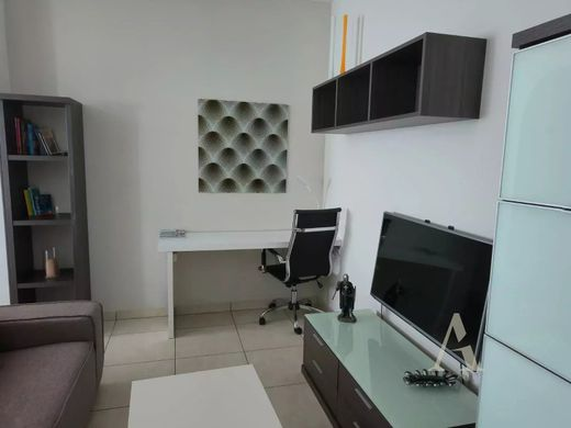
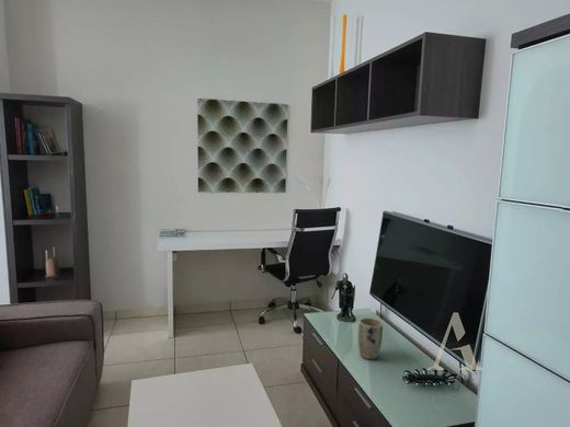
+ plant pot [357,316,384,360]
